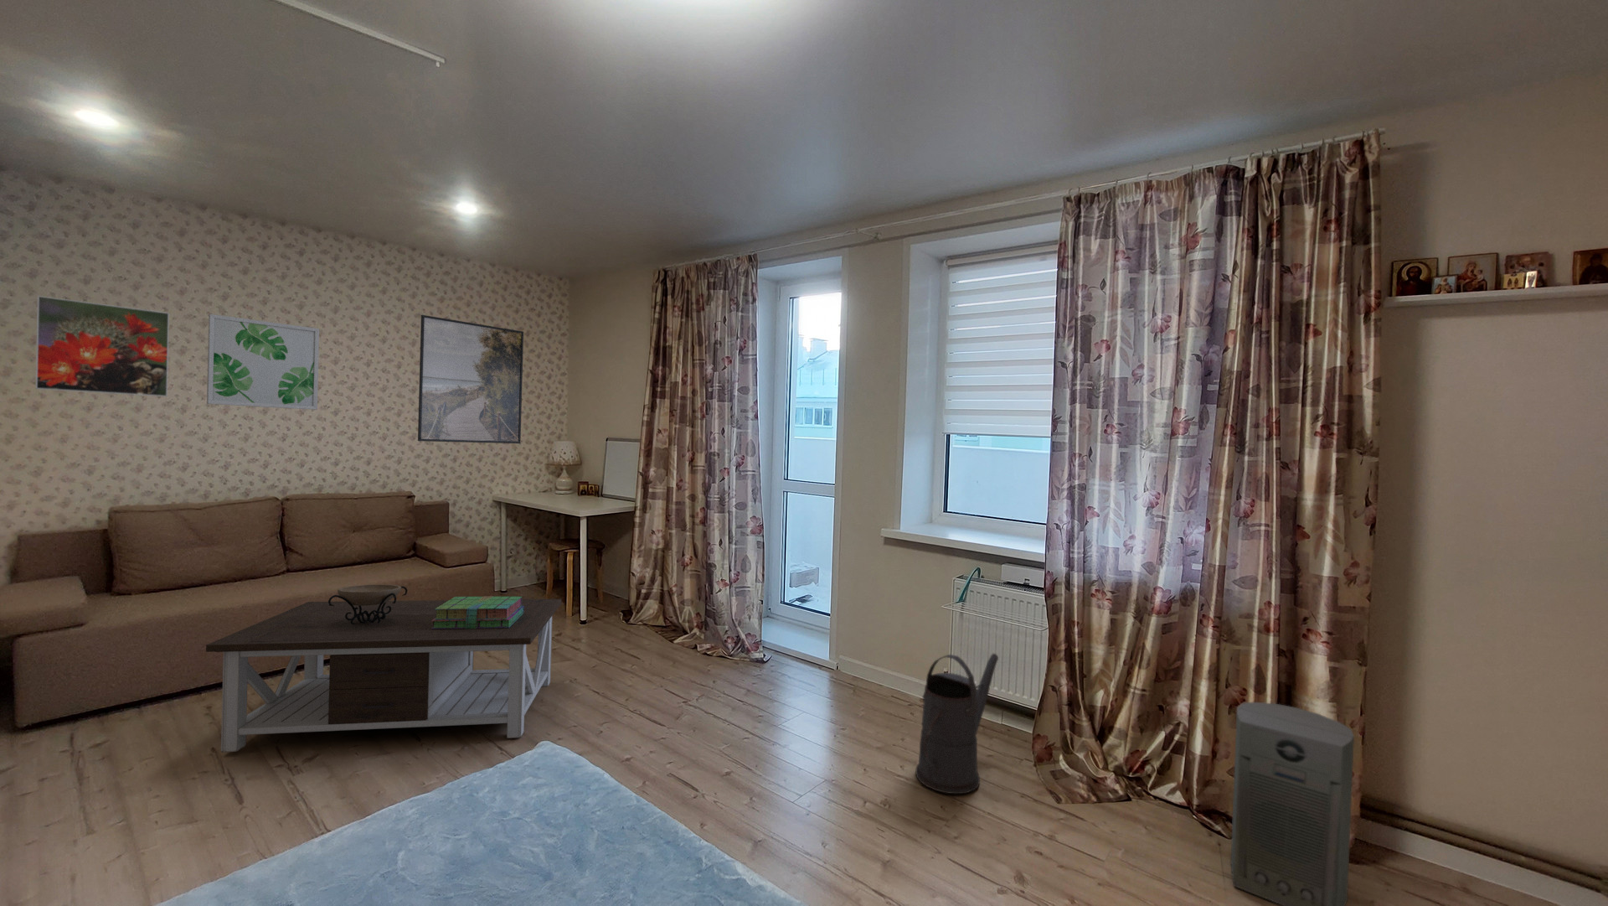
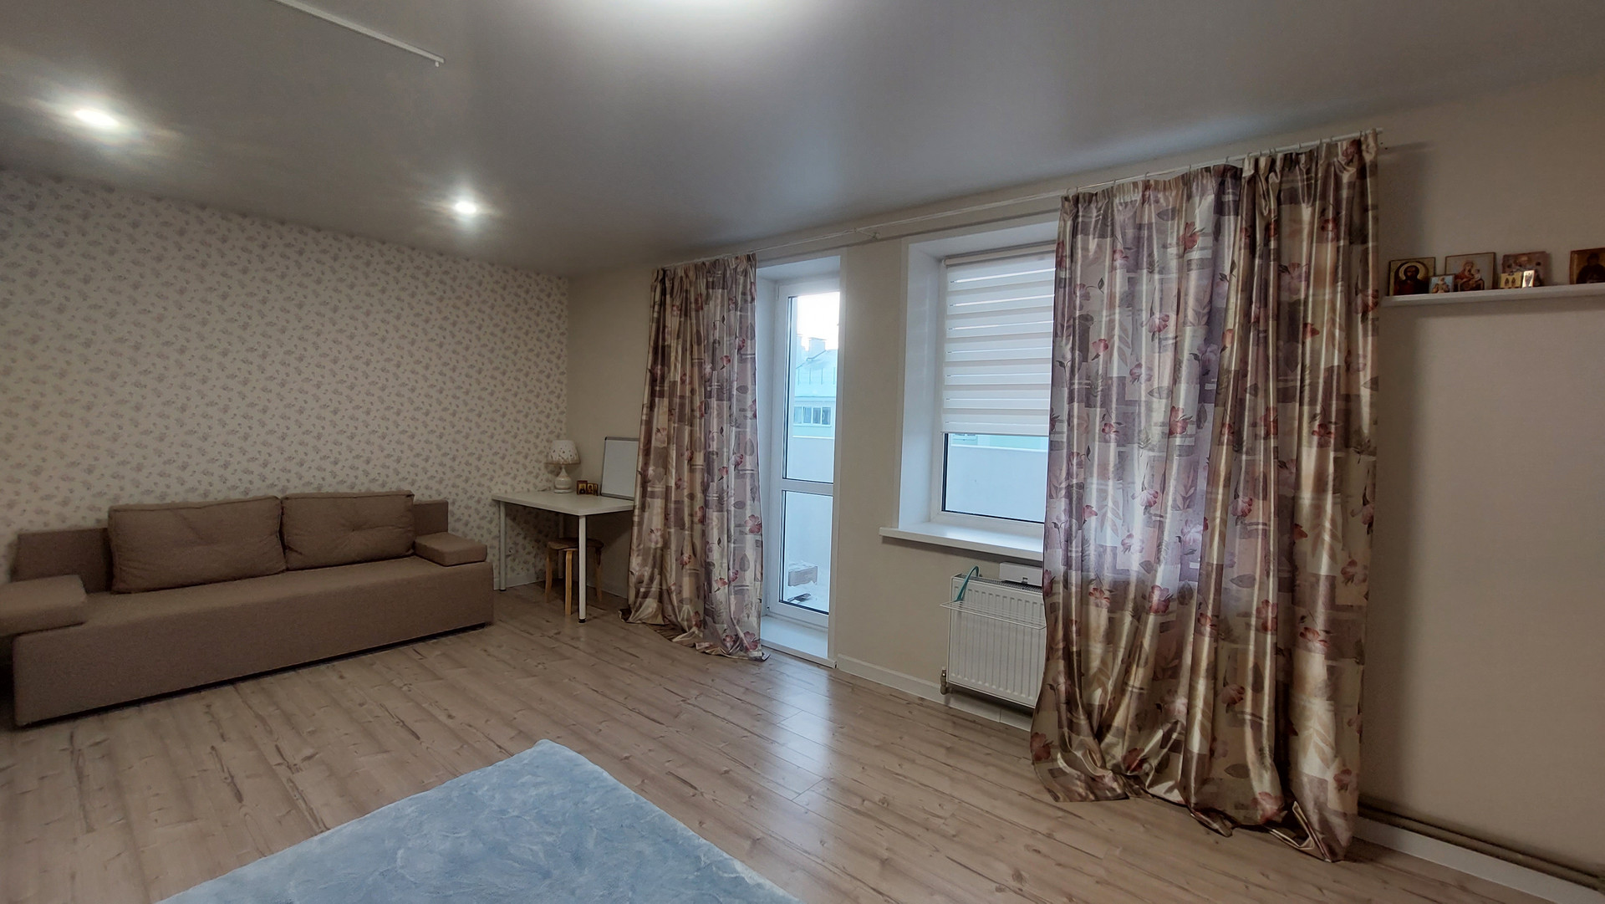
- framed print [35,295,170,398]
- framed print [417,314,525,444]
- stack of books [432,596,525,629]
- wall art [207,314,320,411]
- decorative bowl [328,583,408,624]
- watering can [914,653,999,794]
- coffee table [205,599,562,752]
- fan [1230,702,1355,906]
